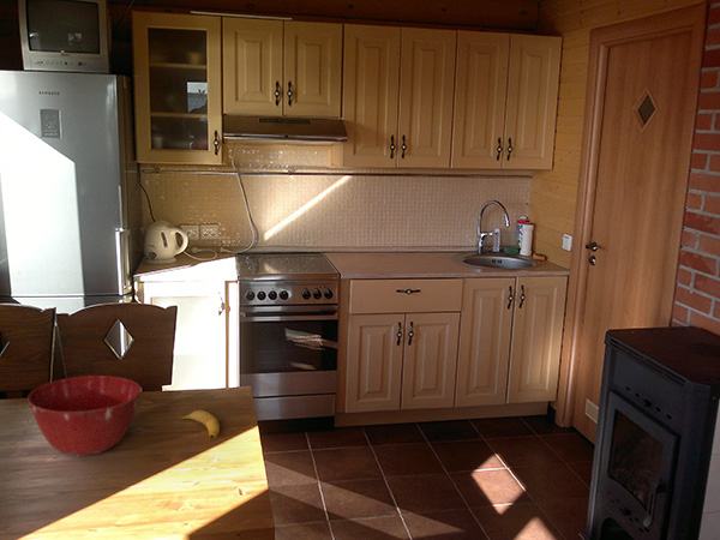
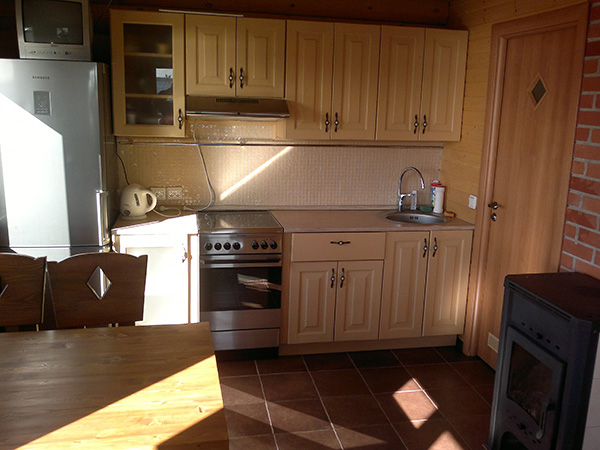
- banana [178,409,221,439]
- mixing bowl [26,374,143,457]
